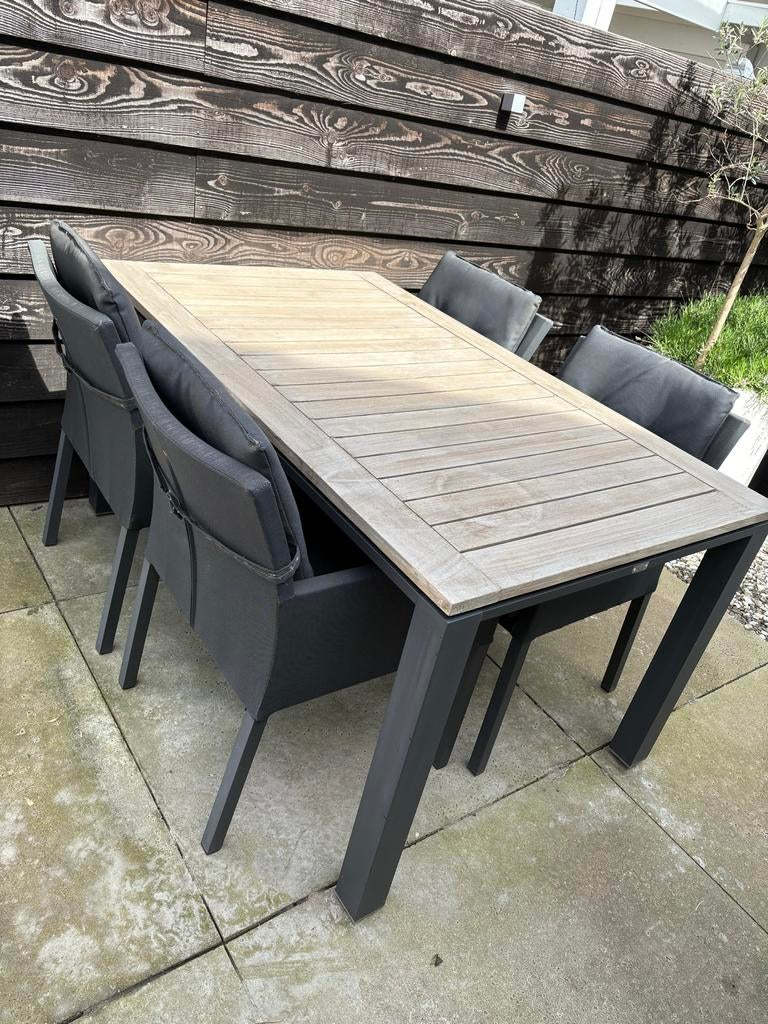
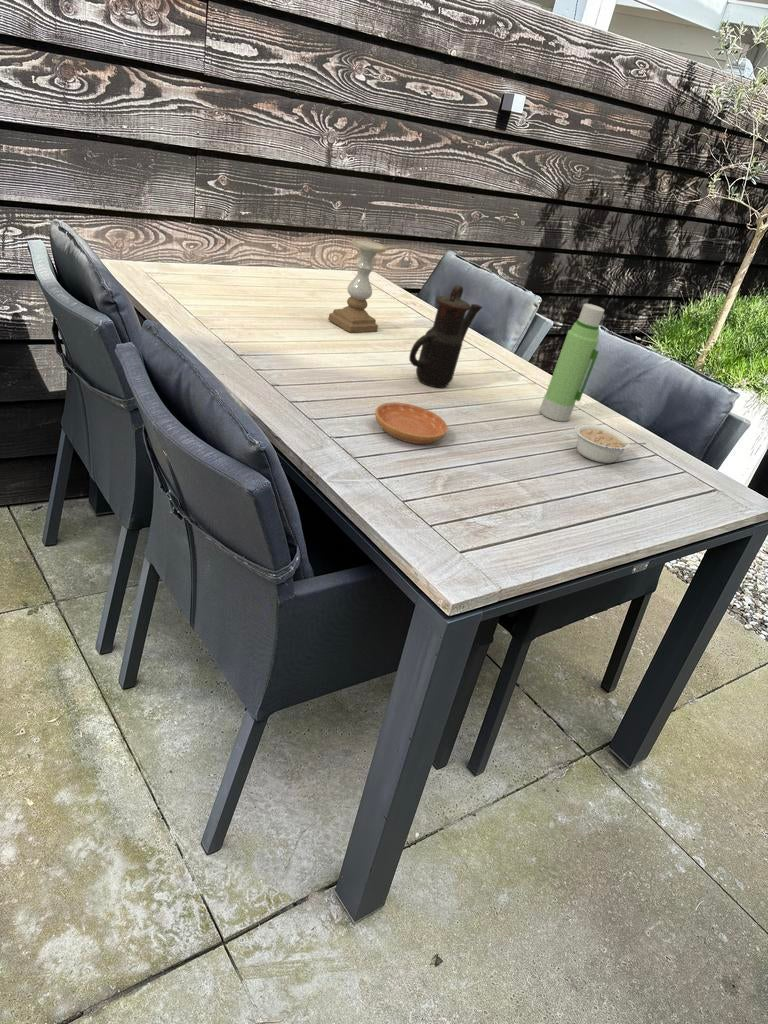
+ teapot [408,284,483,389]
+ saucer [374,401,449,445]
+ candle holder [327,238,388,334]
+ legume [574,423,647,464]
+ water bottle [539,303,605,422]
